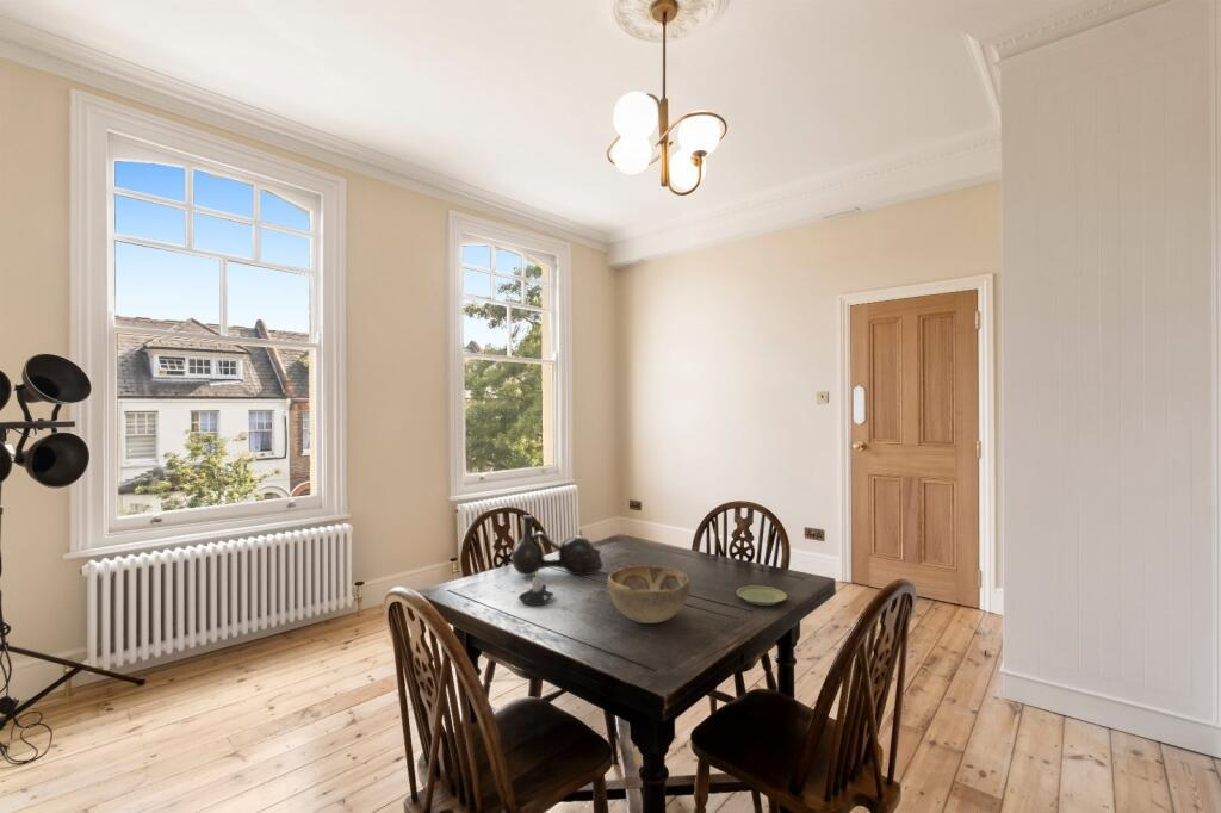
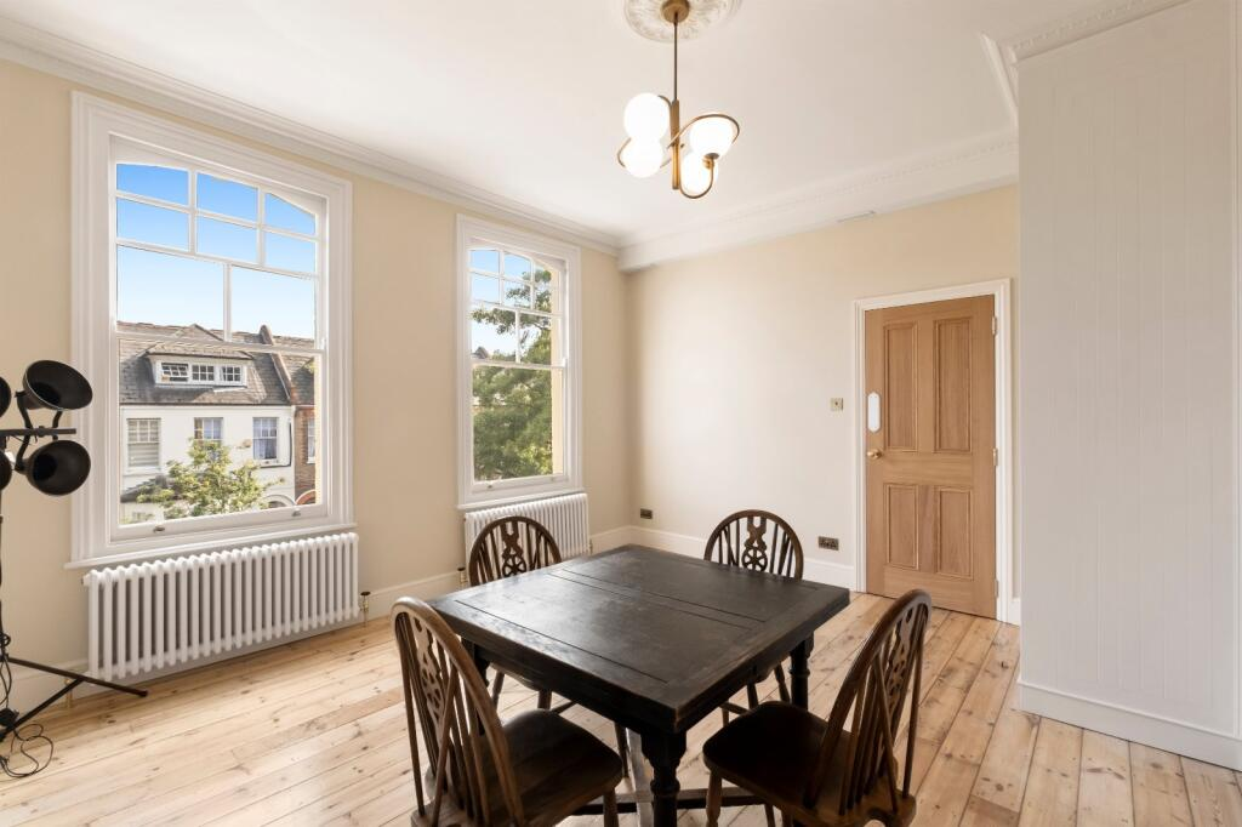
- decorative vase [510,514,605,577]
- decorative bowl [606,565,692,625]
- candle [517,571,554,607]
- plate [736,585,788,607]
